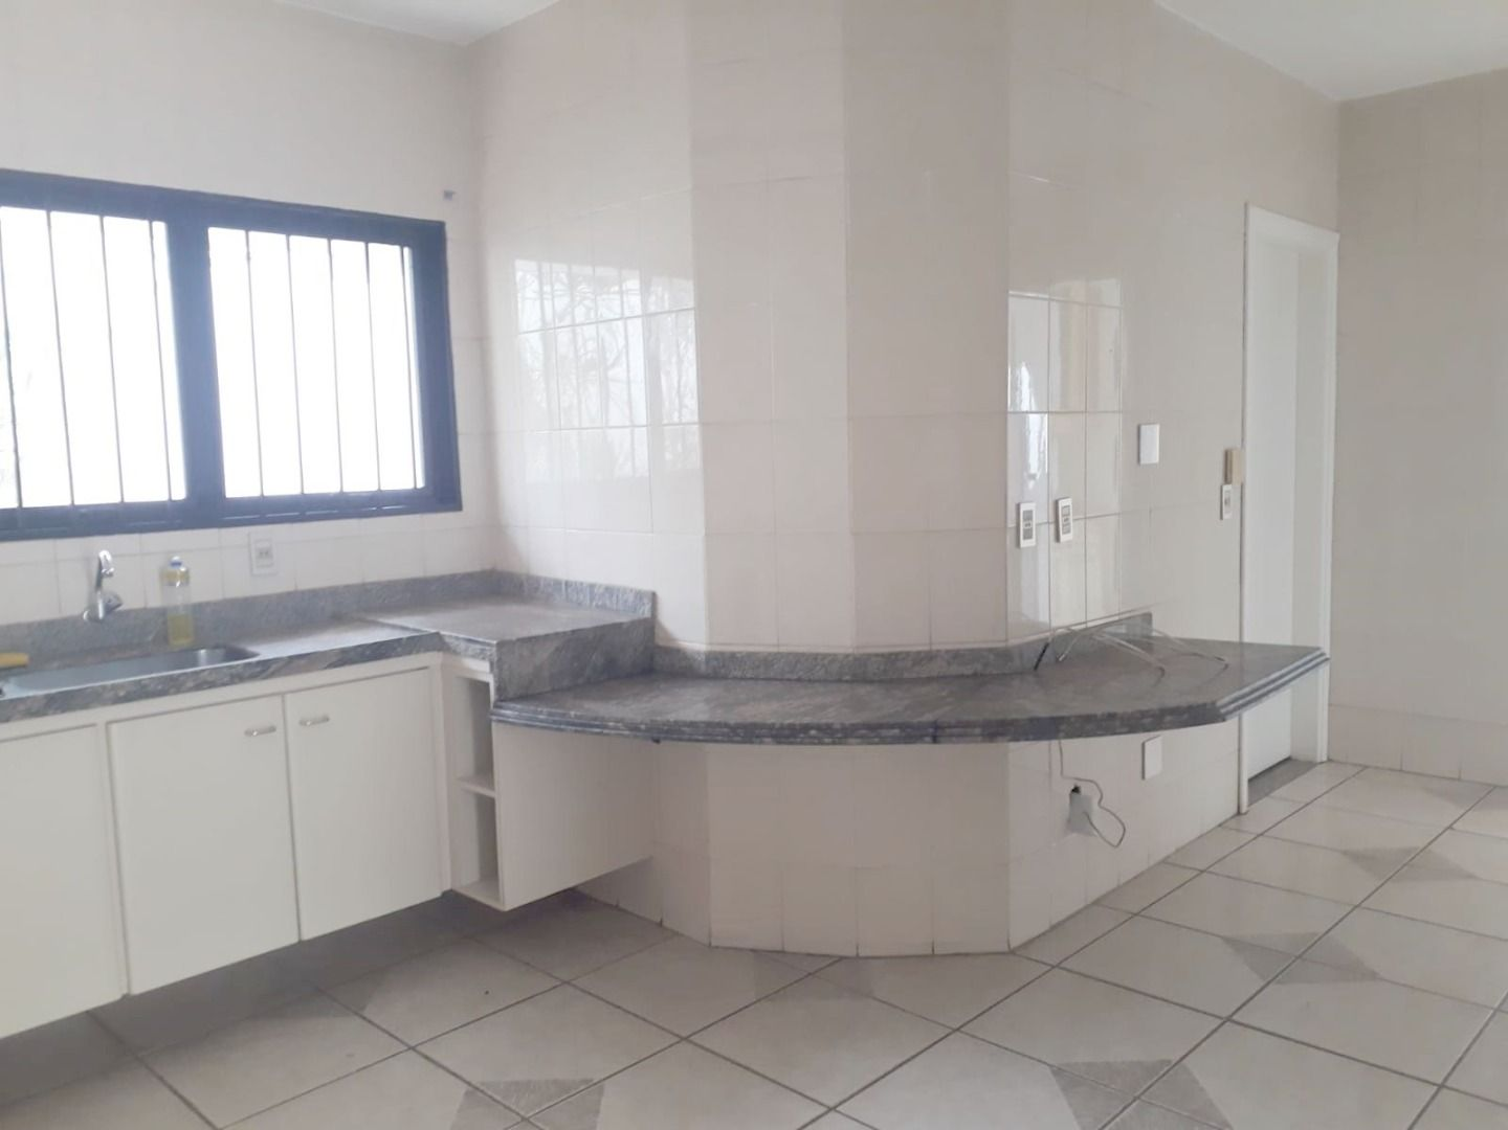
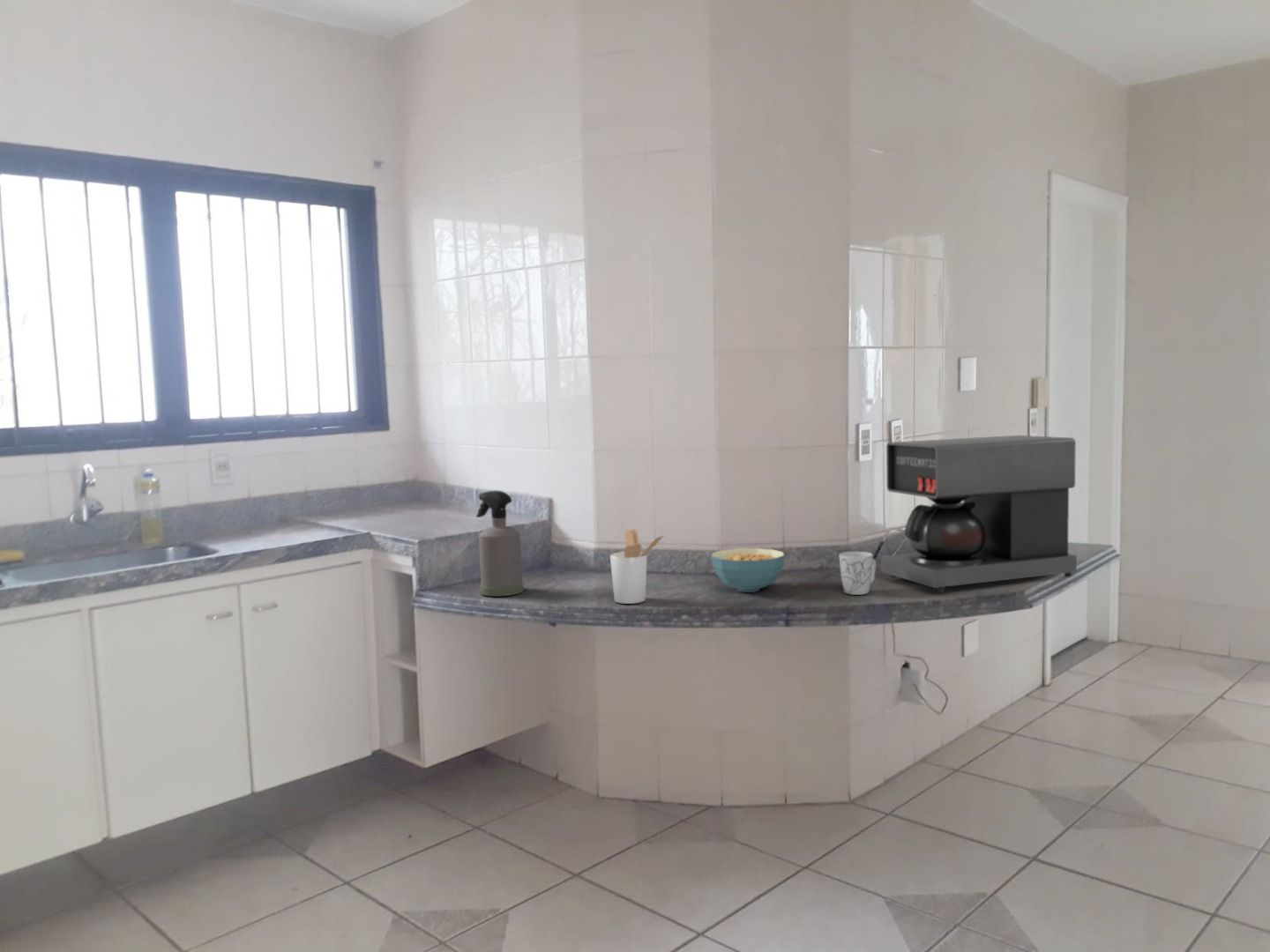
+ utensil holder [609,528,667,605]
+ coffee maker [880,435,1078,592]
+ mug [839,551,877,596]
+ cereal bowl [710,547,786,593]
+ spray bottle [475,490,525,597]
